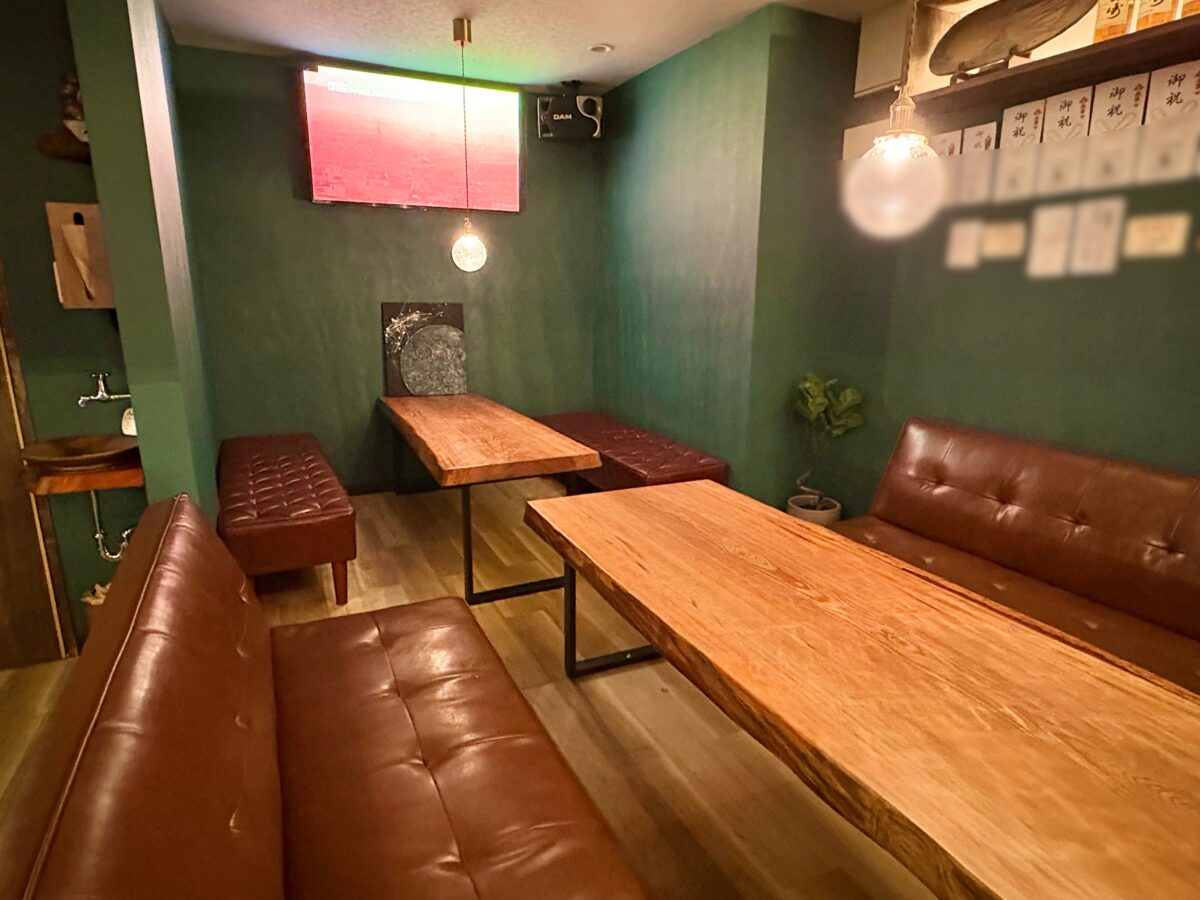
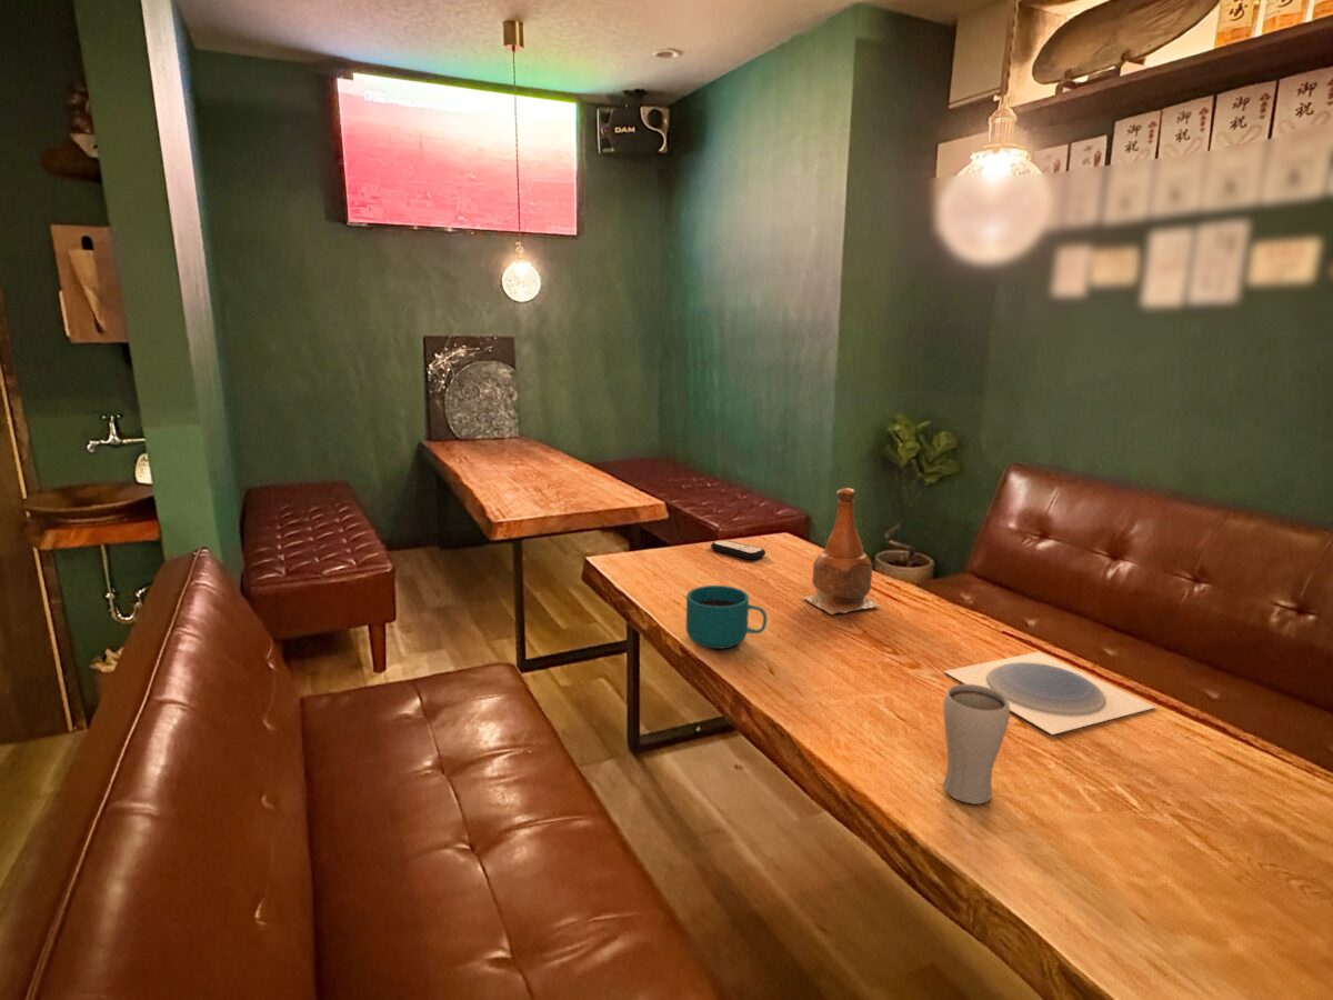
+ bottle [801,487,880,616]
+ remote control [710,539,766,560]
+ drinking glass [942,683,1011,806]
+ bowl [943,651,1157,736]
+ cup [685,584,768,650]
